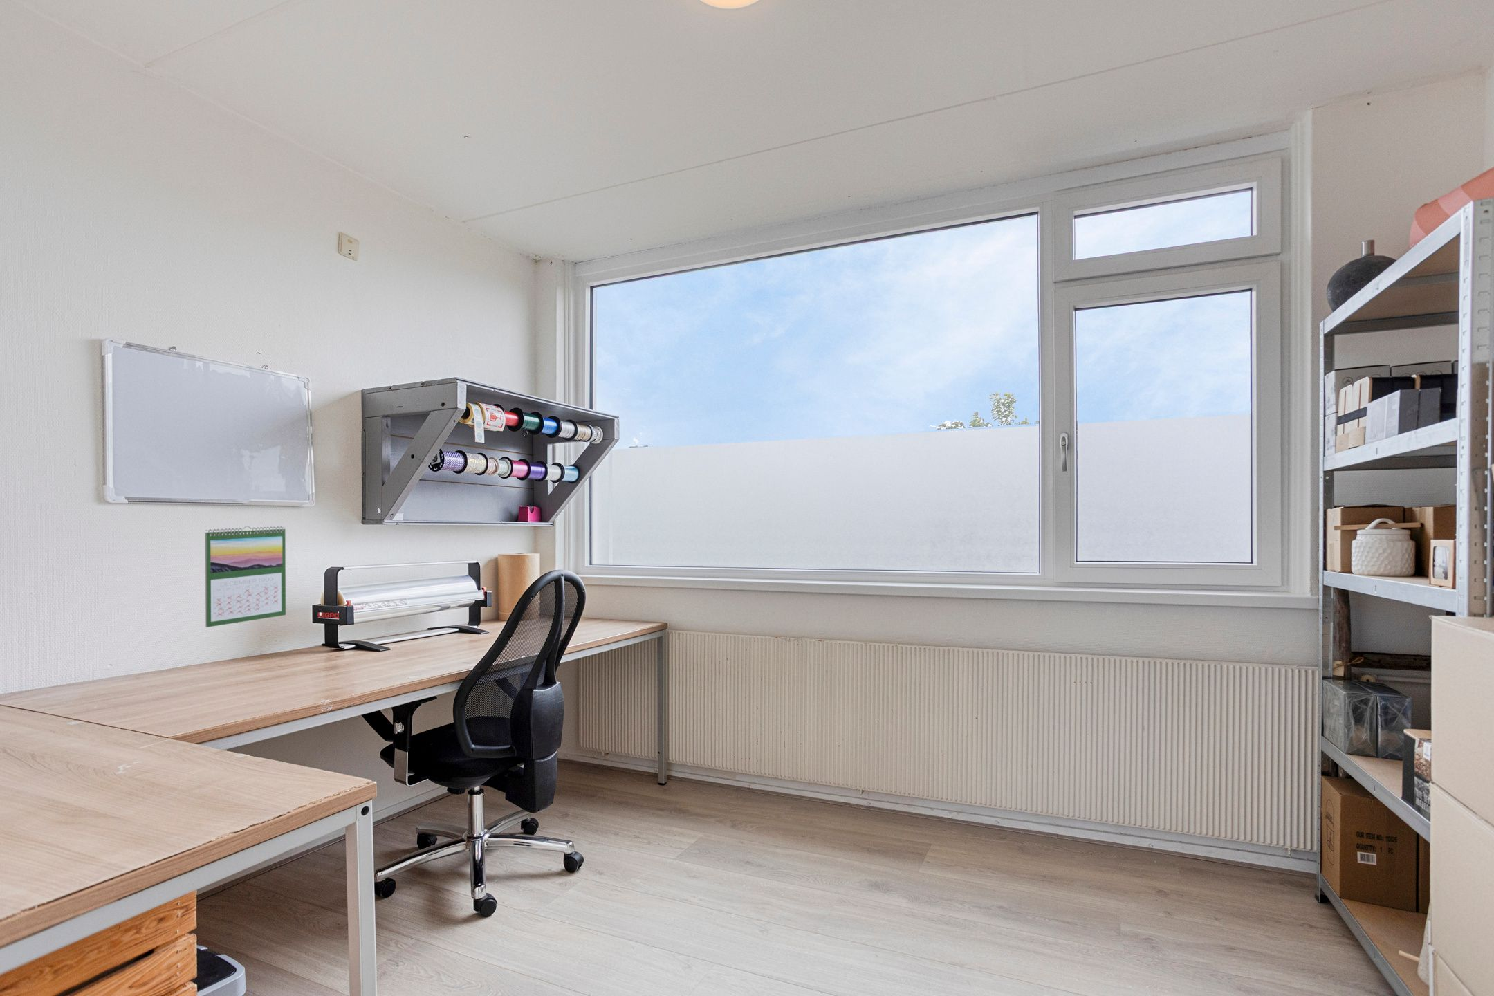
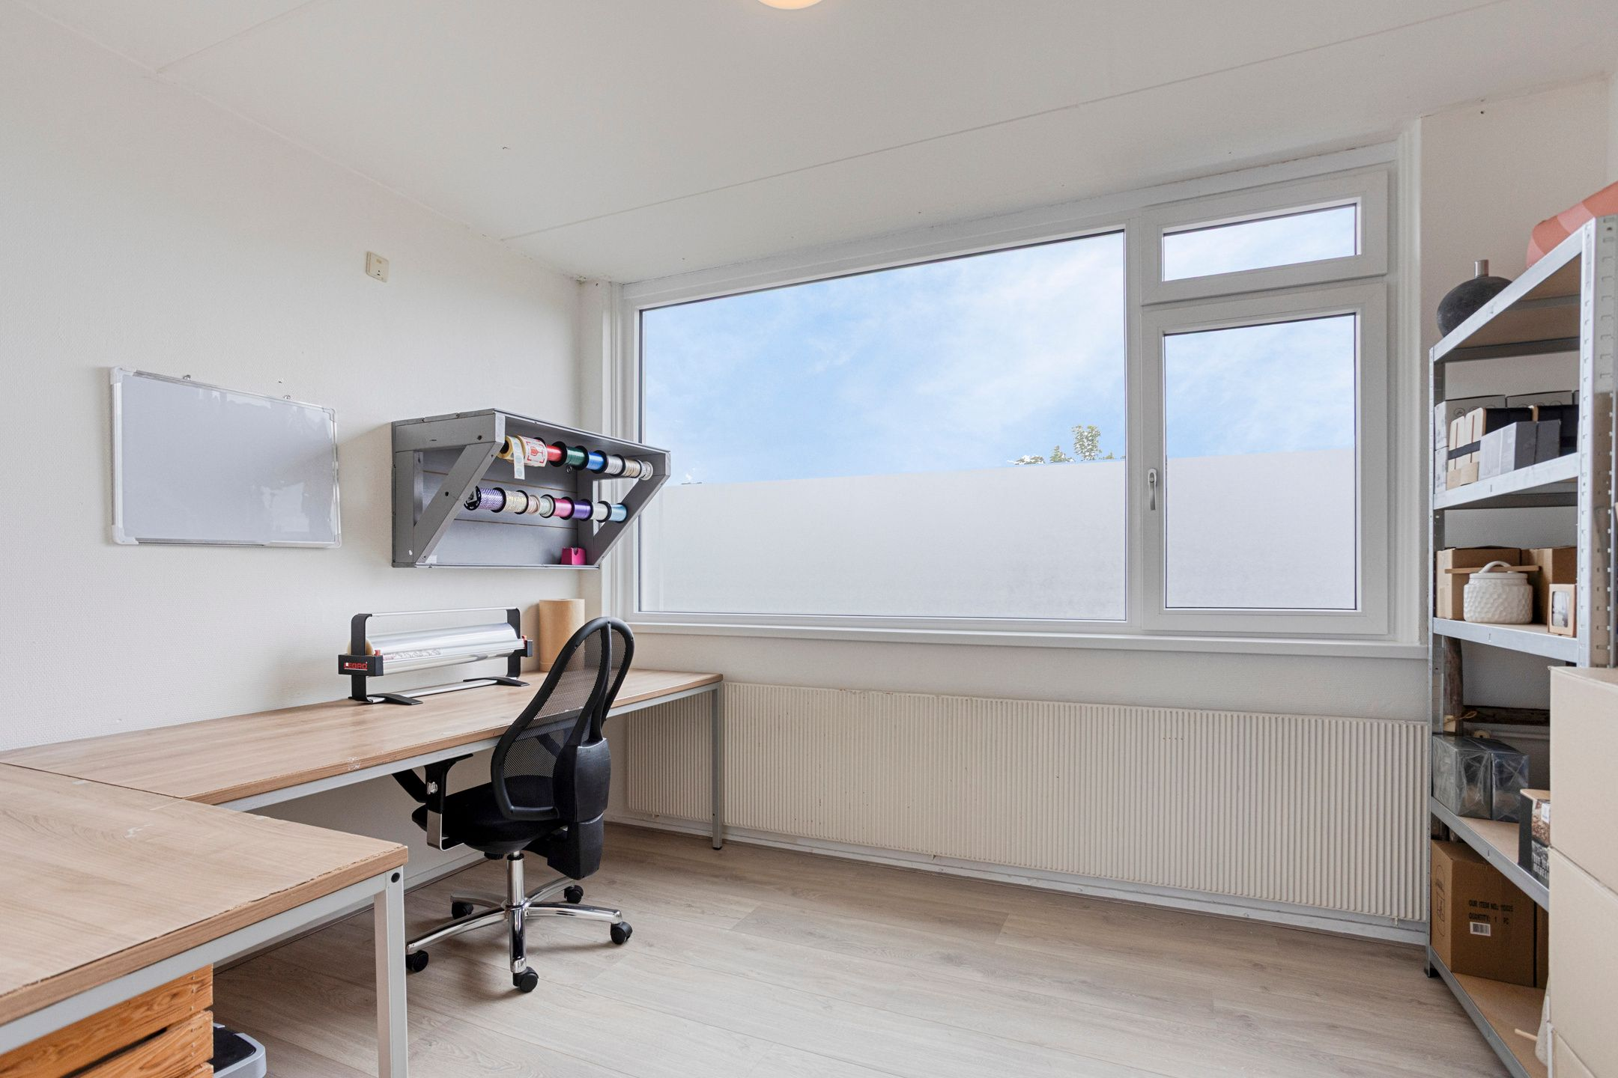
- calendar [205,526,287,628]
